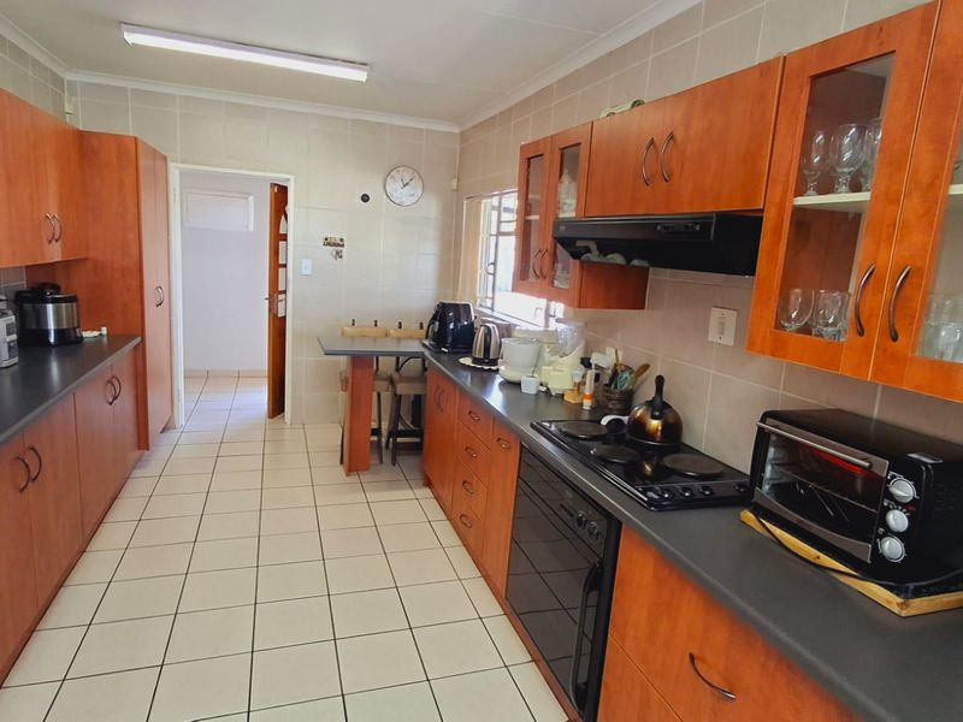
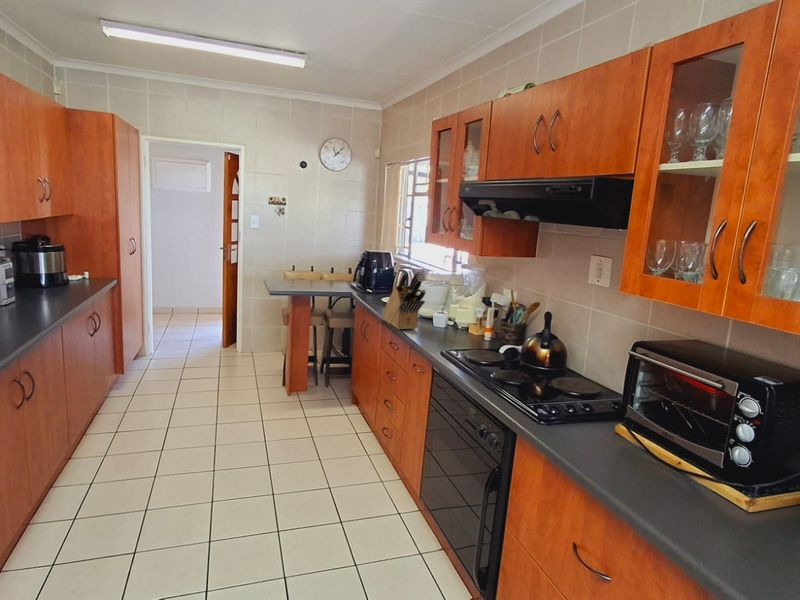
+ knife block [381,270,427,330]
